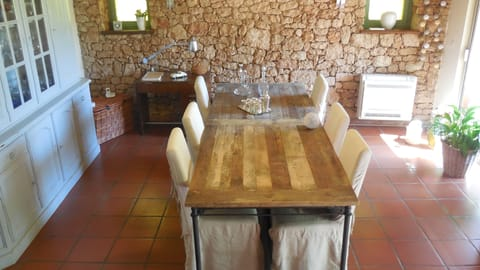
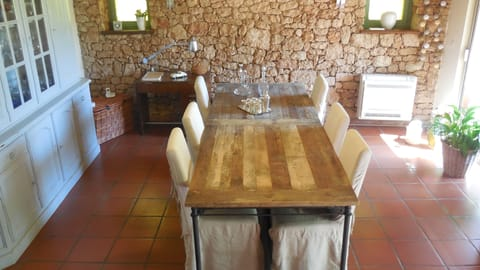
- candle [303,107,321,130]
